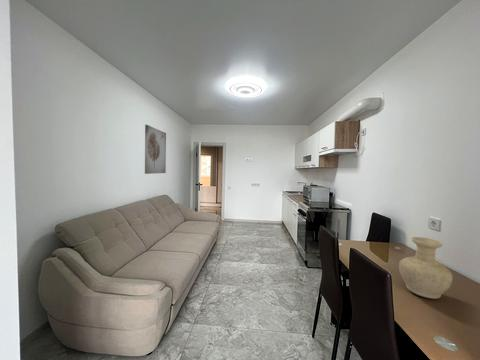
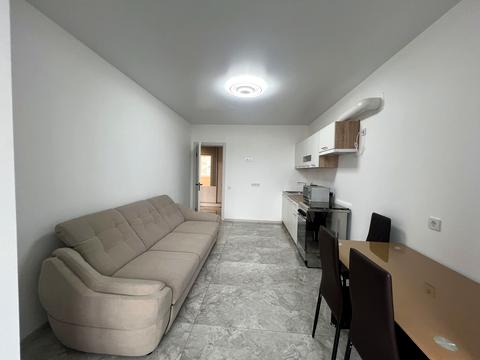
- wall art [144,124,167,175]
- vase [398,236,454,300]
